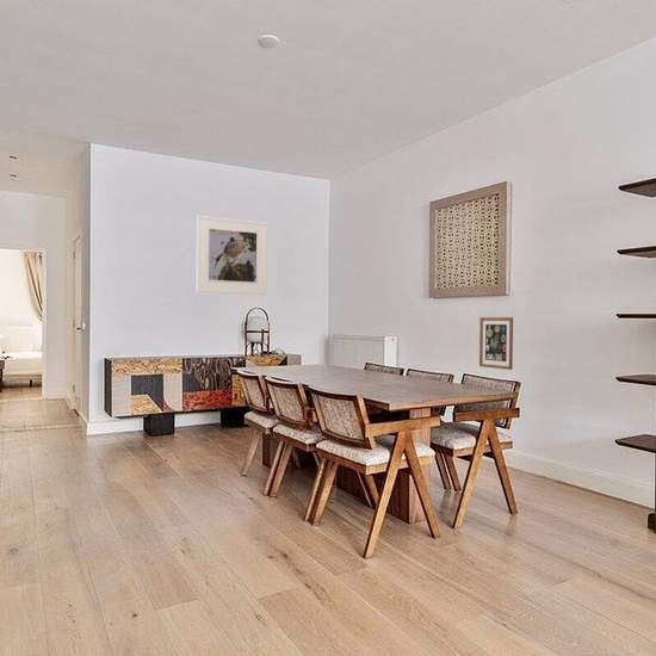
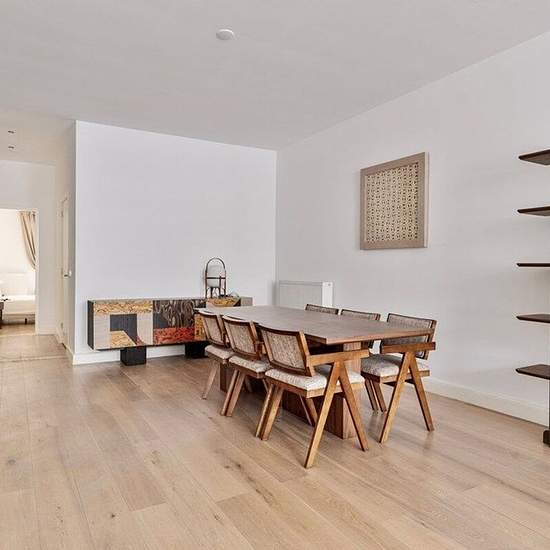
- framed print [196,215,268,296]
- wall art [478,316,514,371]
